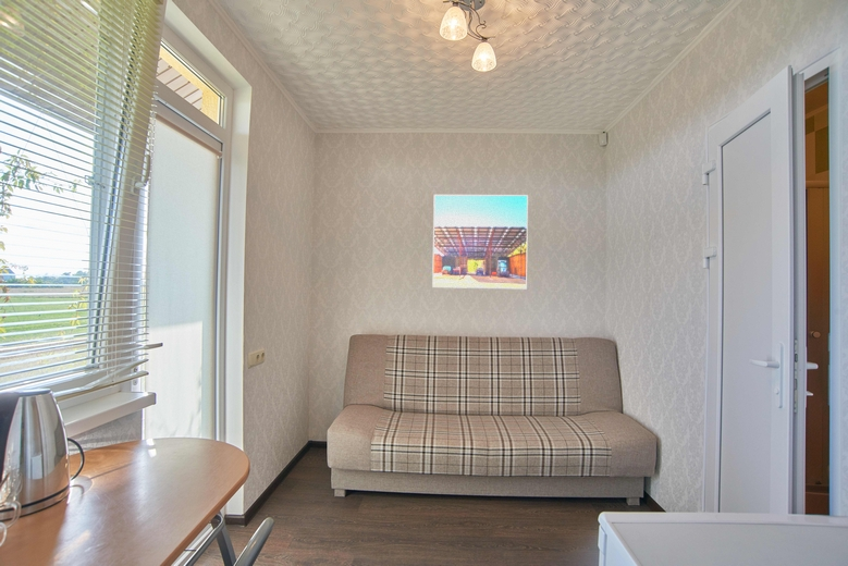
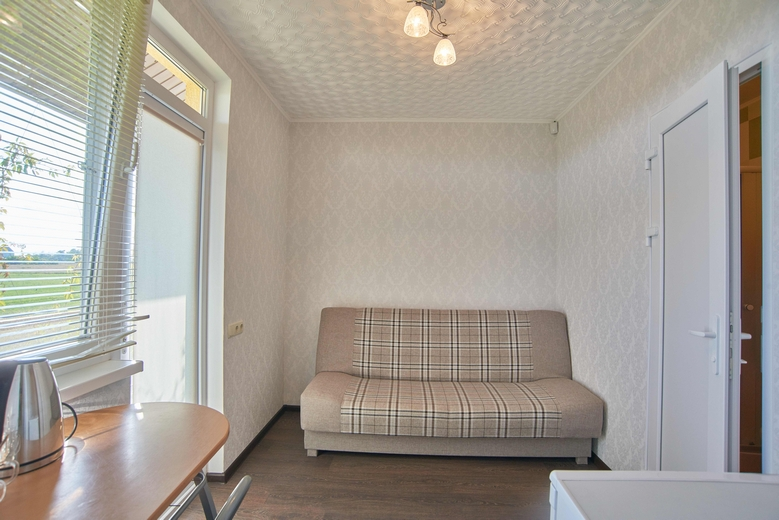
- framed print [431,194,529,290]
